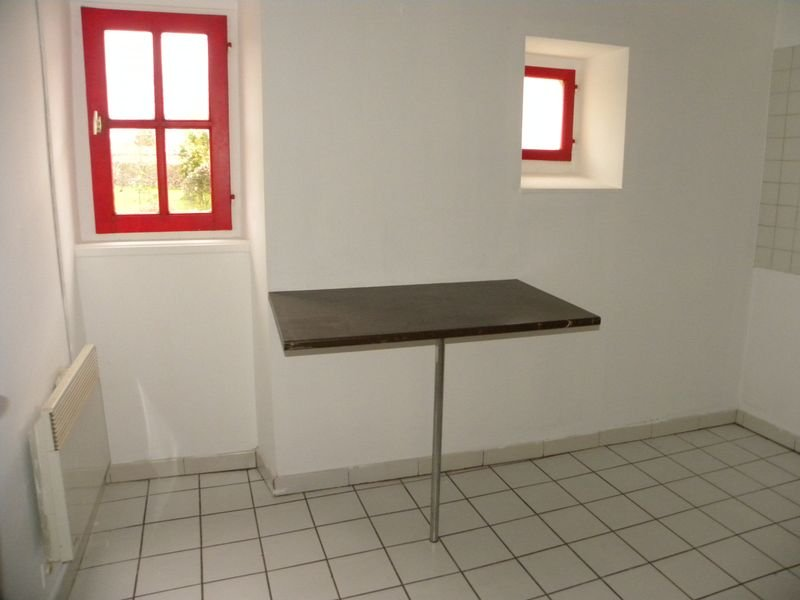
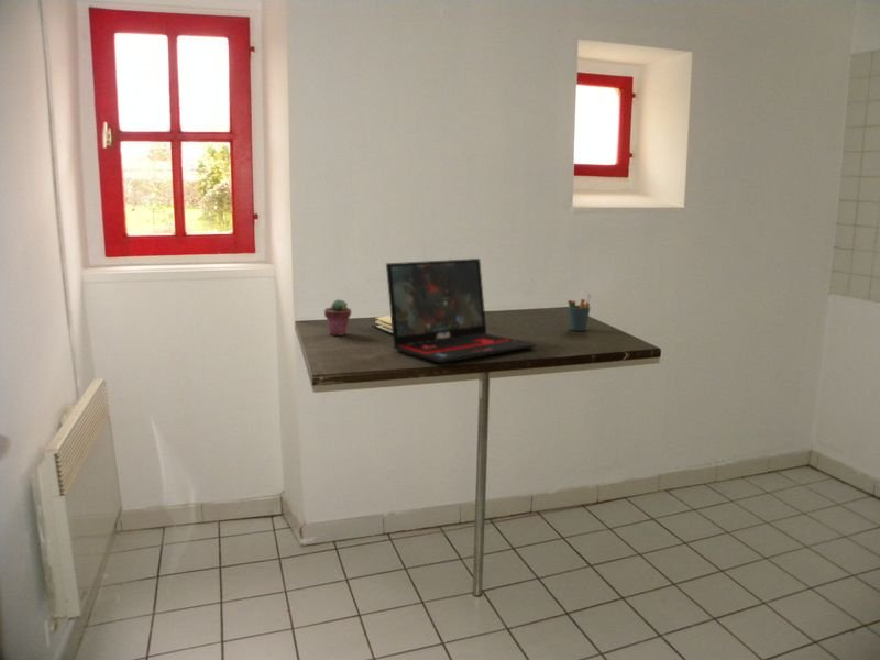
+ potted succulent [323,298,352,337]
+ book [371,315,393,336]
+ laptop [385,257,537,364]
+ pen holder [566,293,592,332]
